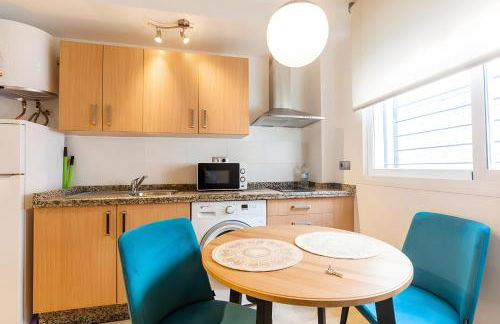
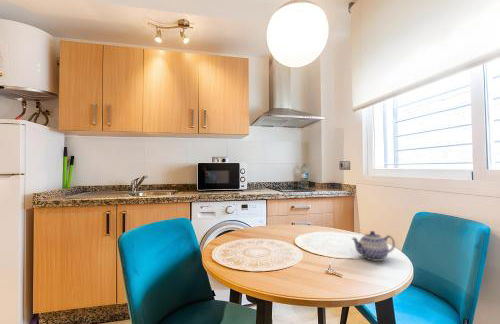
+ teapot [350,230,396,262]
